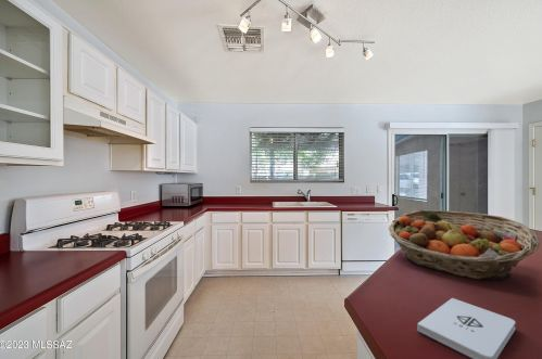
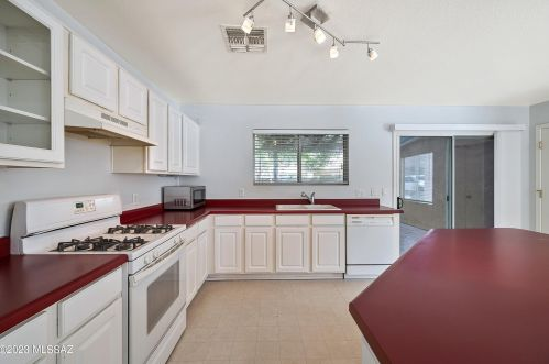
- fruit basket [388,209,541,281]
- notepad [416,297,516,359]
